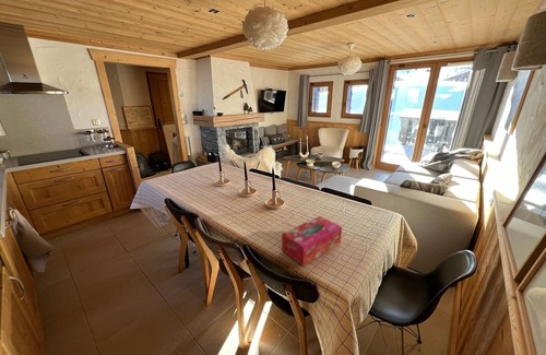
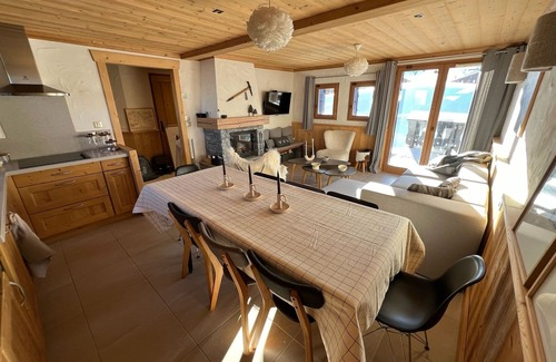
- tissue box [281,215,343,268]
